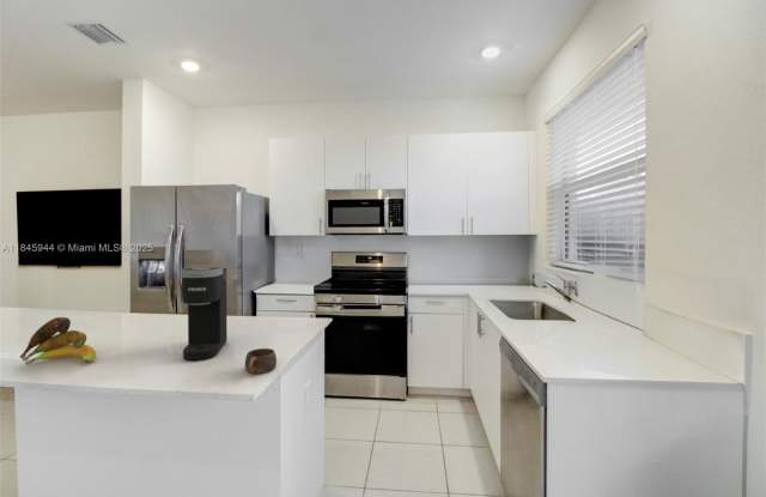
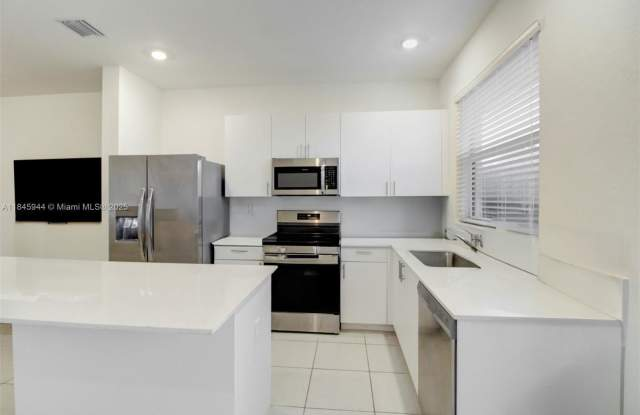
- banana [19,316,97,365]
- cup [244,347,278,375]
- coffee maker [180,267,229,362]
